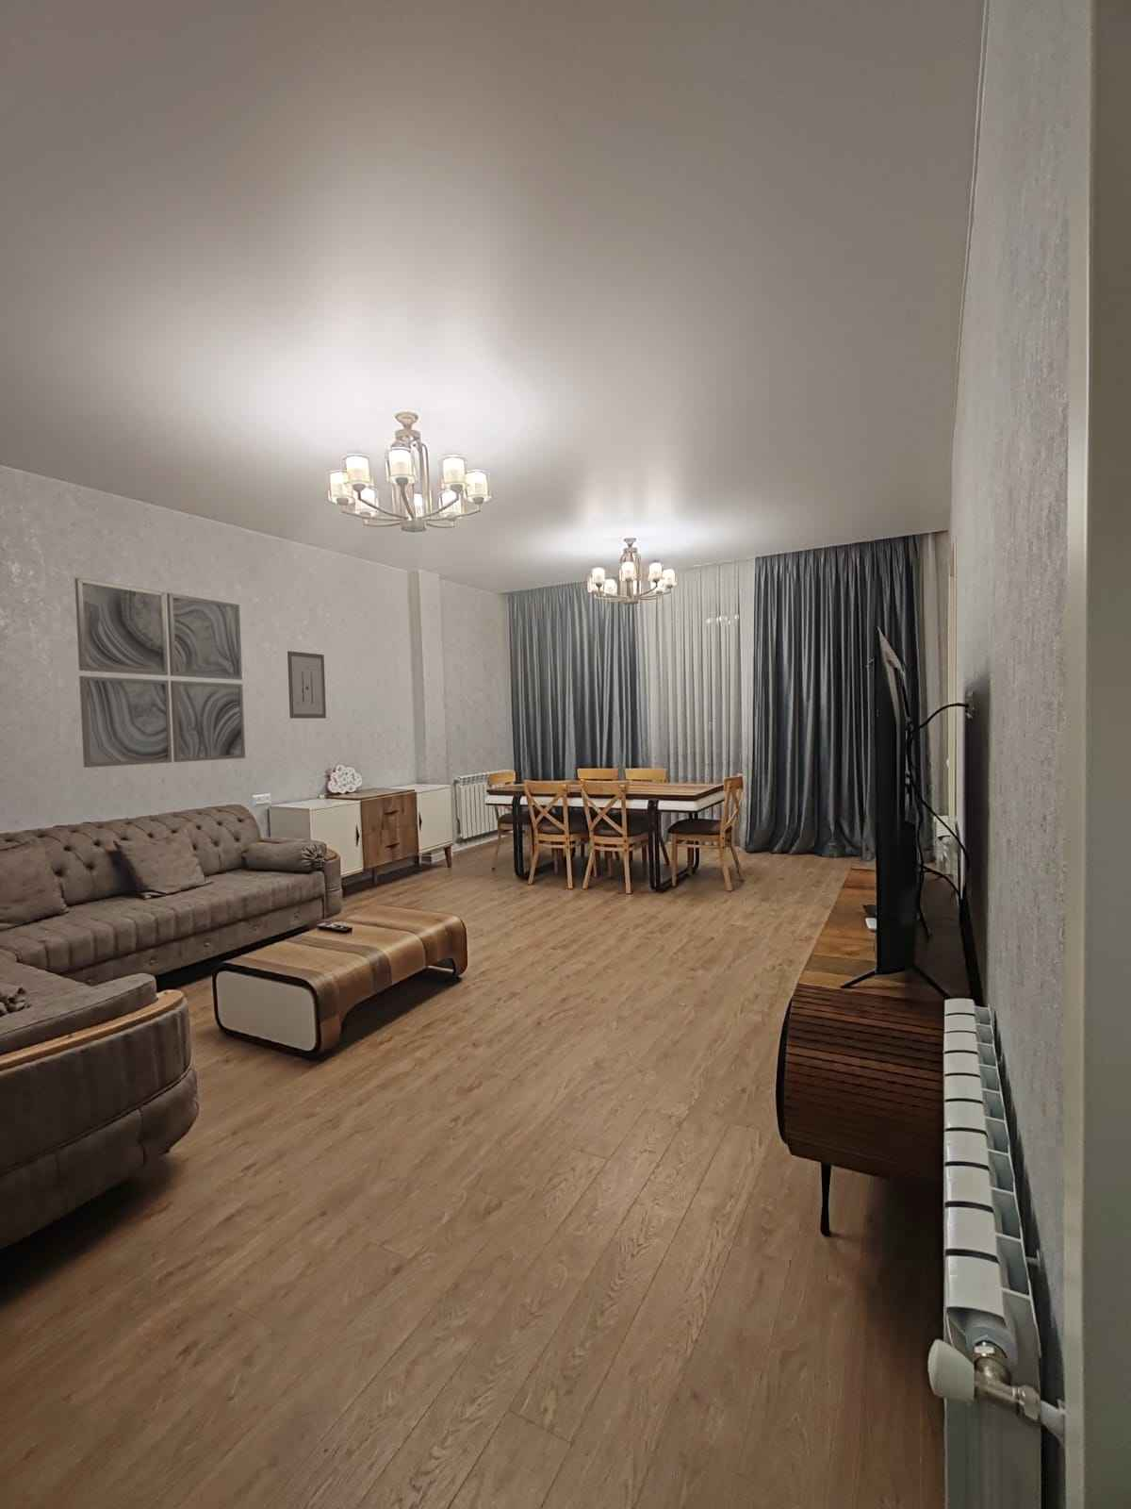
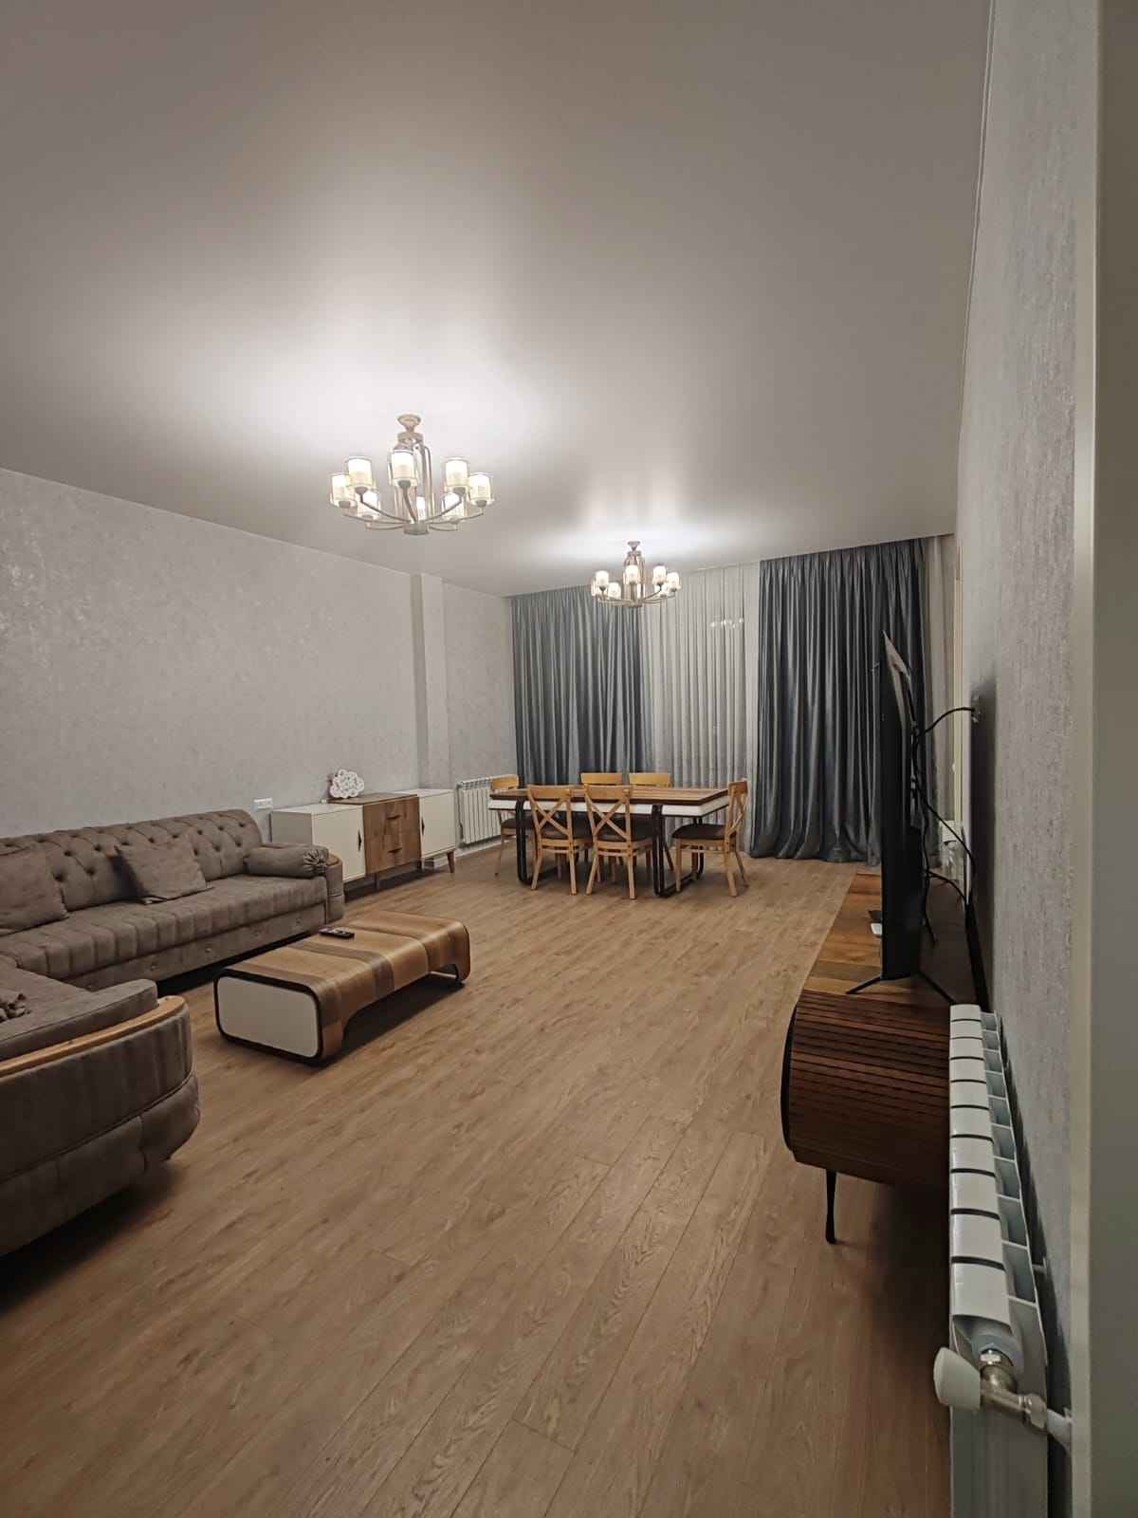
- wall art [74,577,246,769]
- wall art [286,650,327,720]
